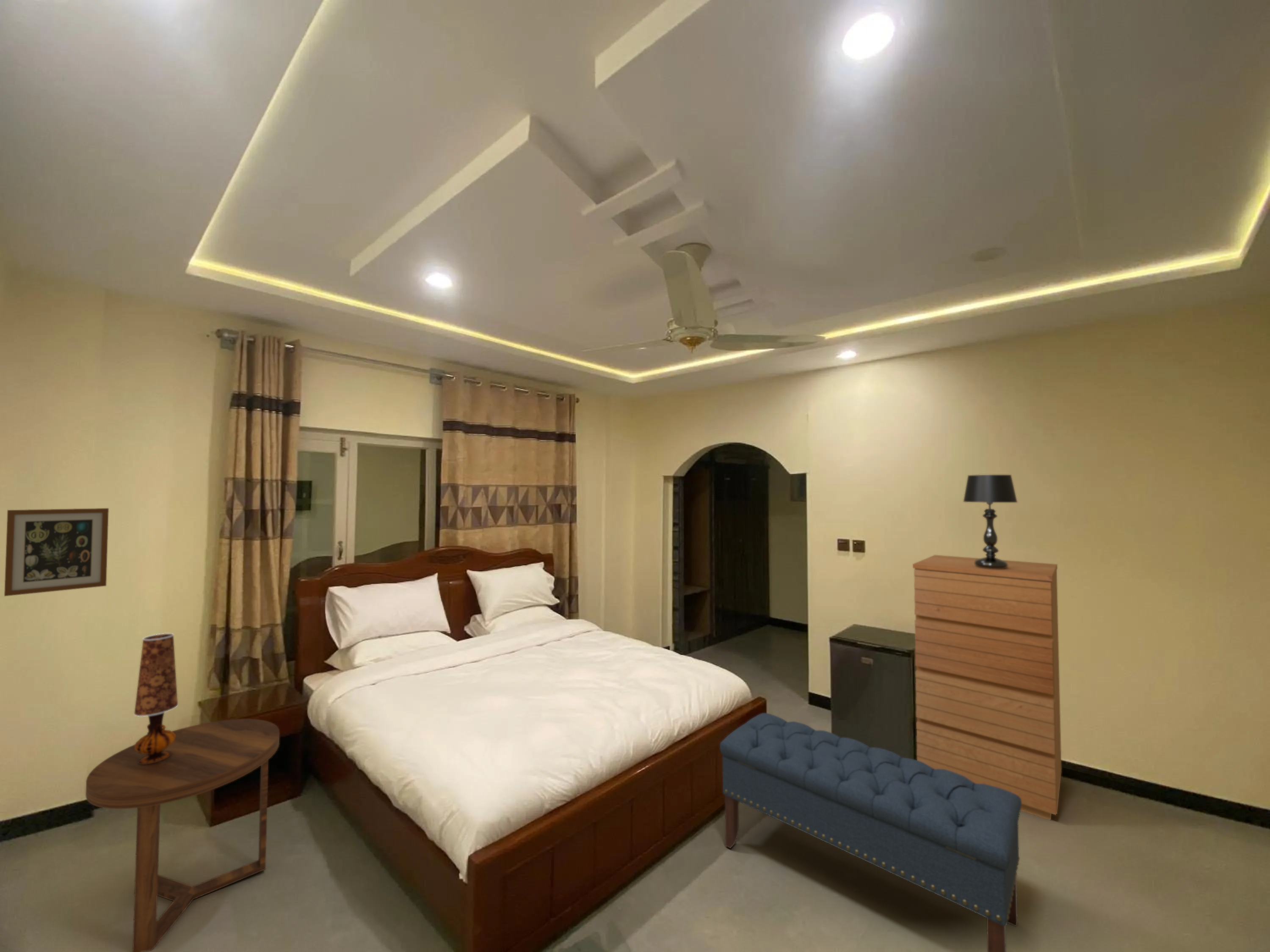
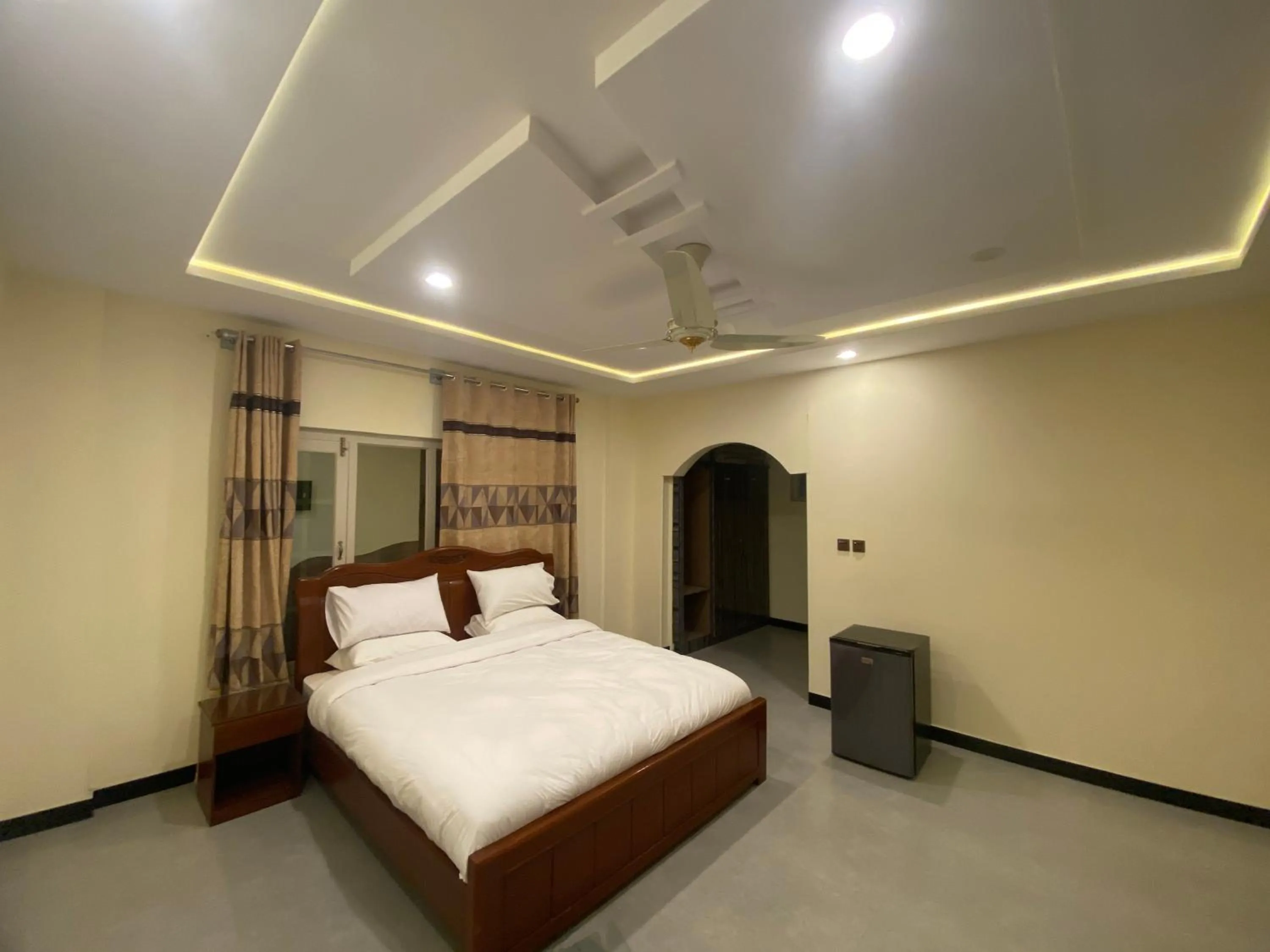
- dresser [912,554,1062,821]
- bench [719,713,1022,952]
- wall art [4,508,109,597]
- table lamp [963,474,1018,569]
- table lamp [134,633,178,765]
- side table [85,718,280,952]
